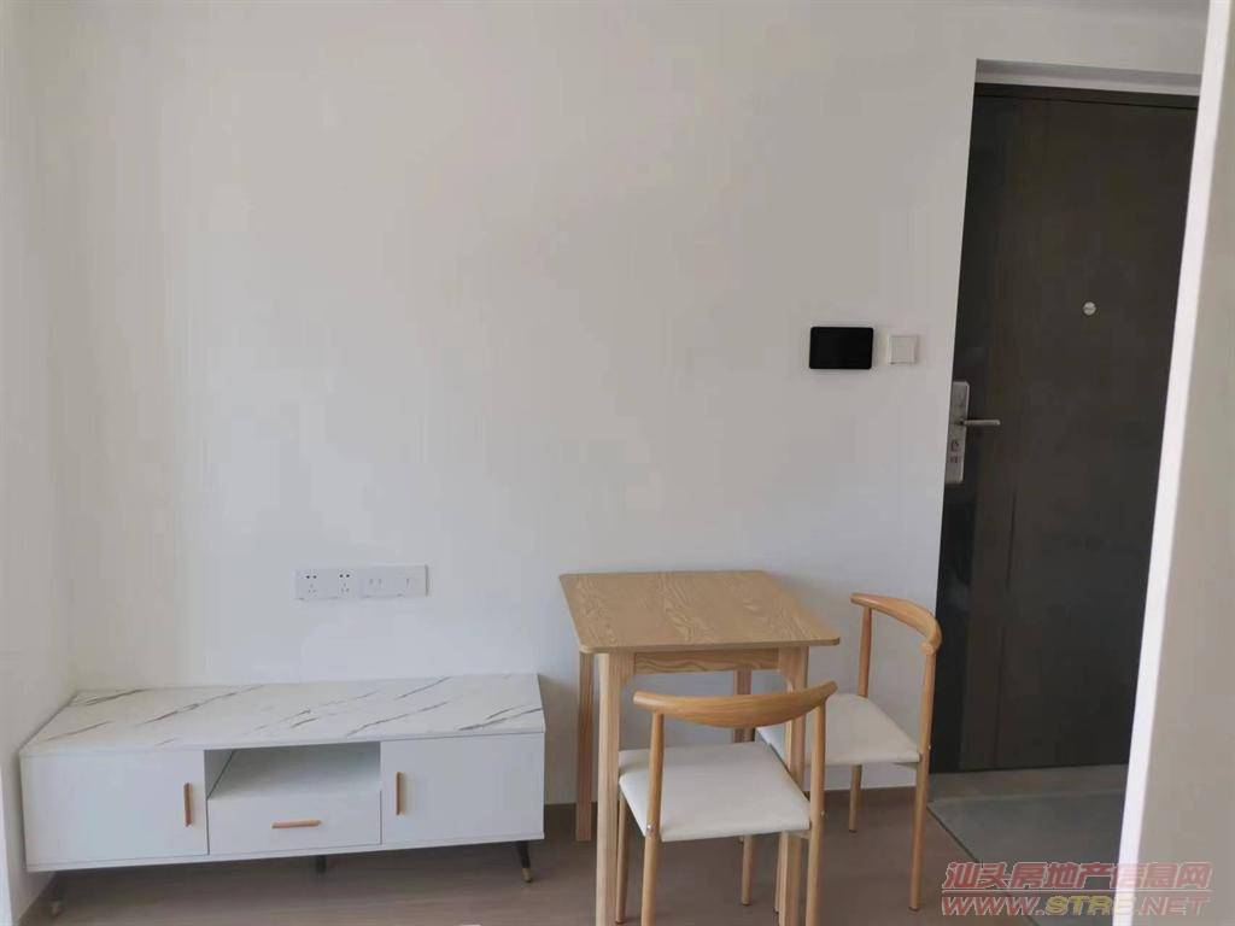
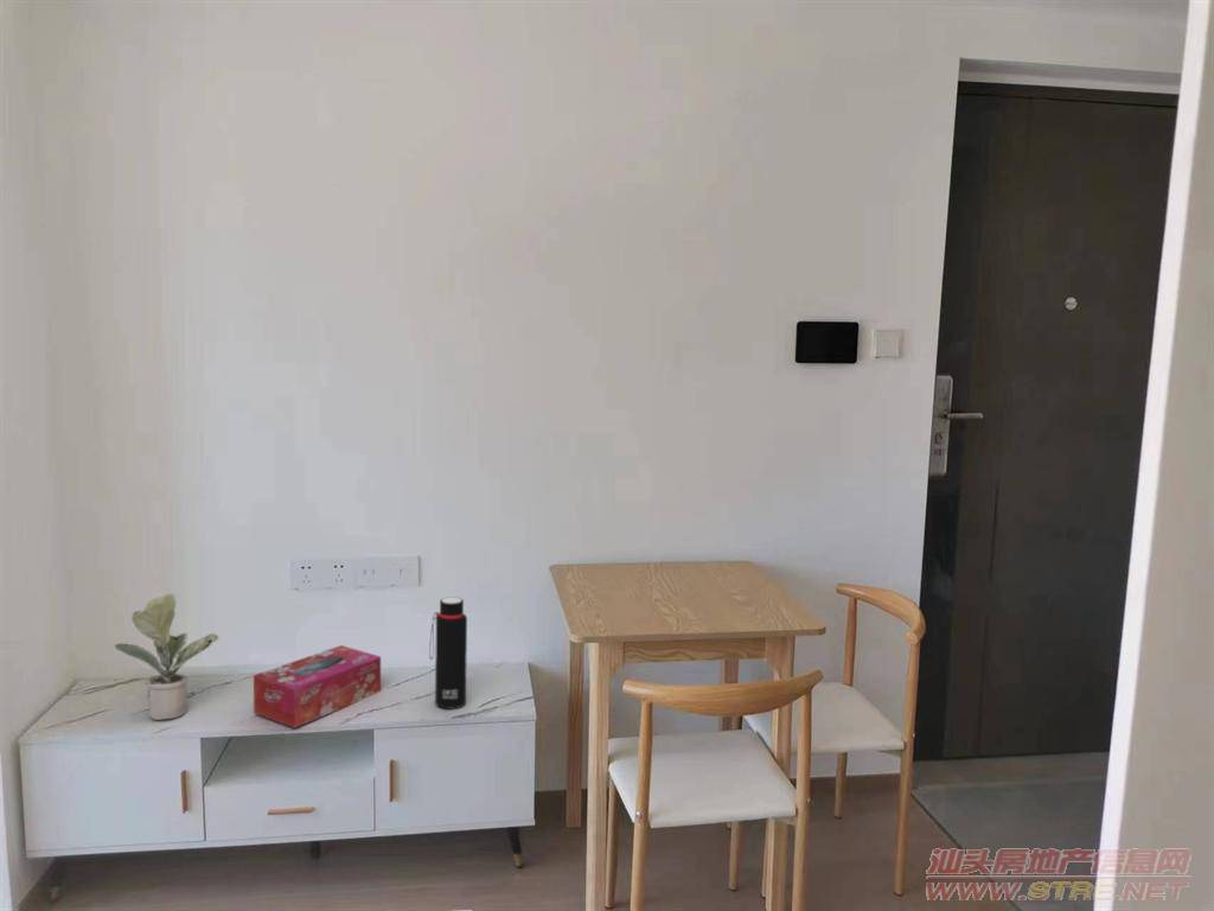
+ tissue box [253,644,382,730]
+ water bottle [428,597,468,711]
+ potted plant [114,592,221,721]
